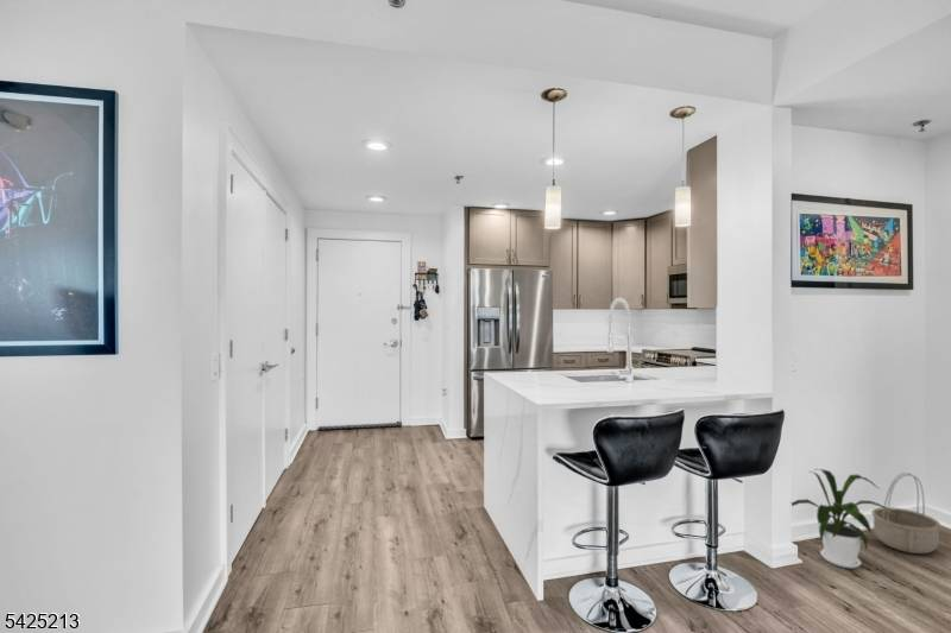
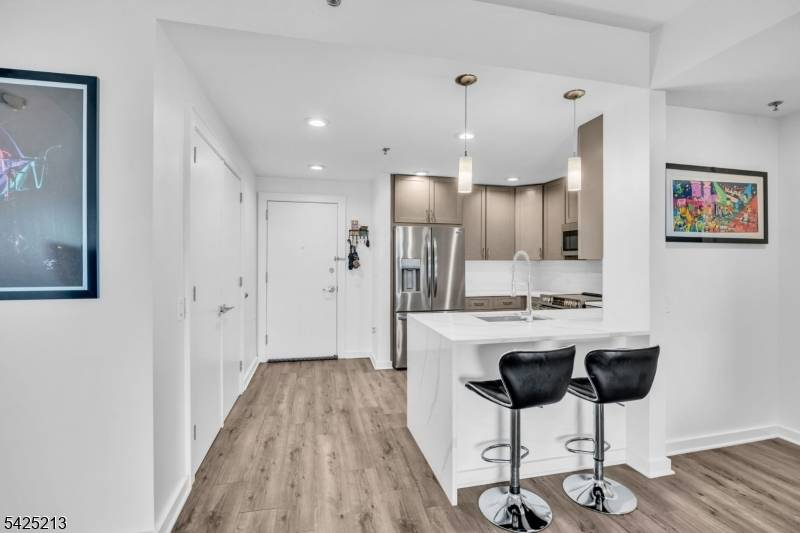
- house plant [791,468,892,569]
- basket [870,471,943,555]
